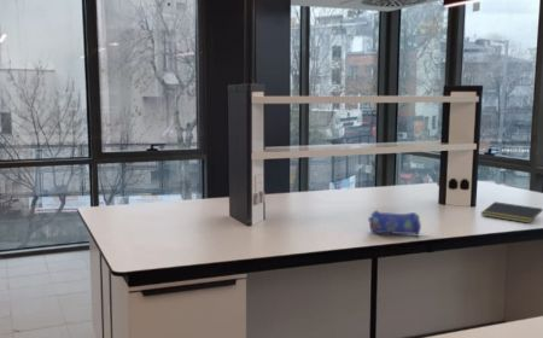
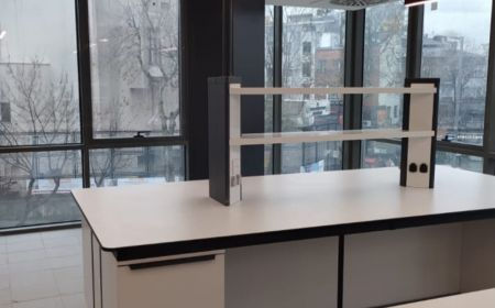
- notepad [480,200,543,225]
- pencil case [367,209,422,235]
